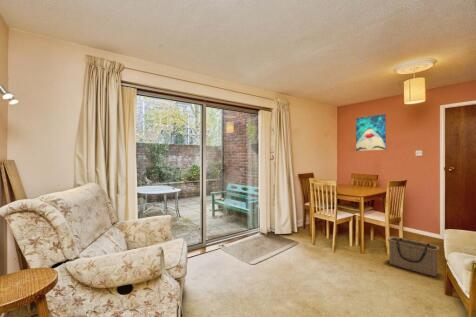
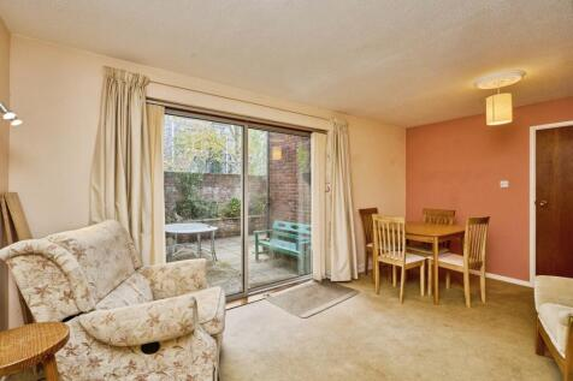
- wall art [355,113,387,152]
- basket [387,235,440,277]
